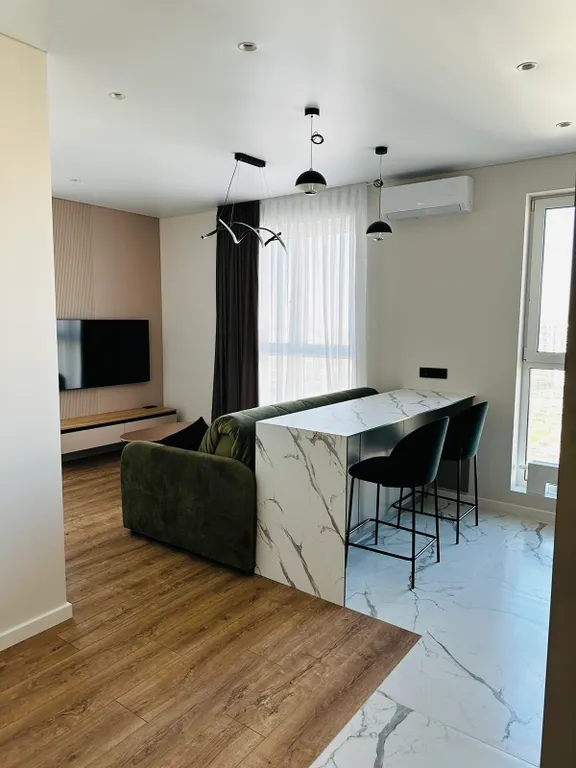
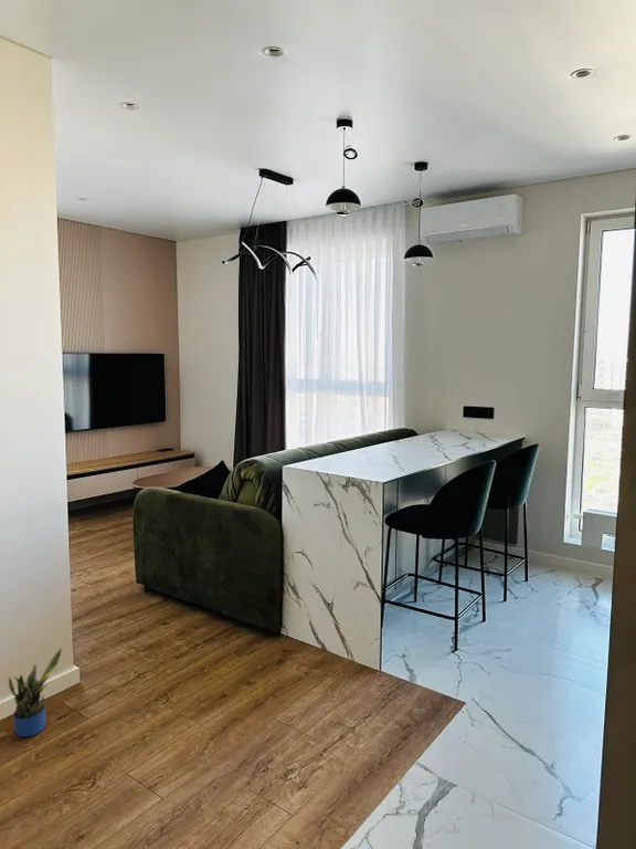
+ potted plant [8,647,63,738]
